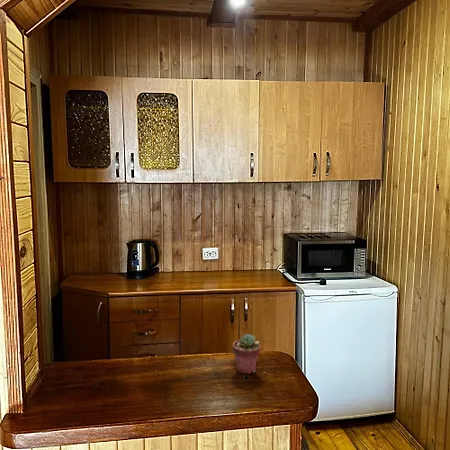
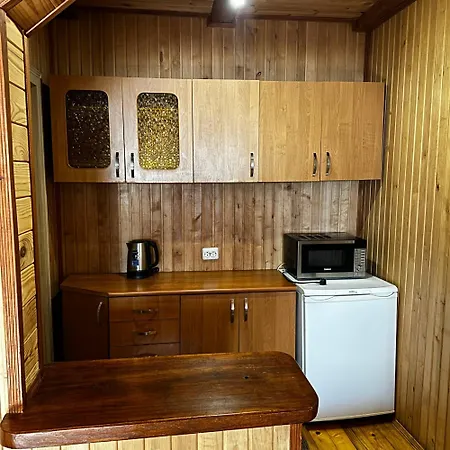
- potted succulent [231,333,262,375]
